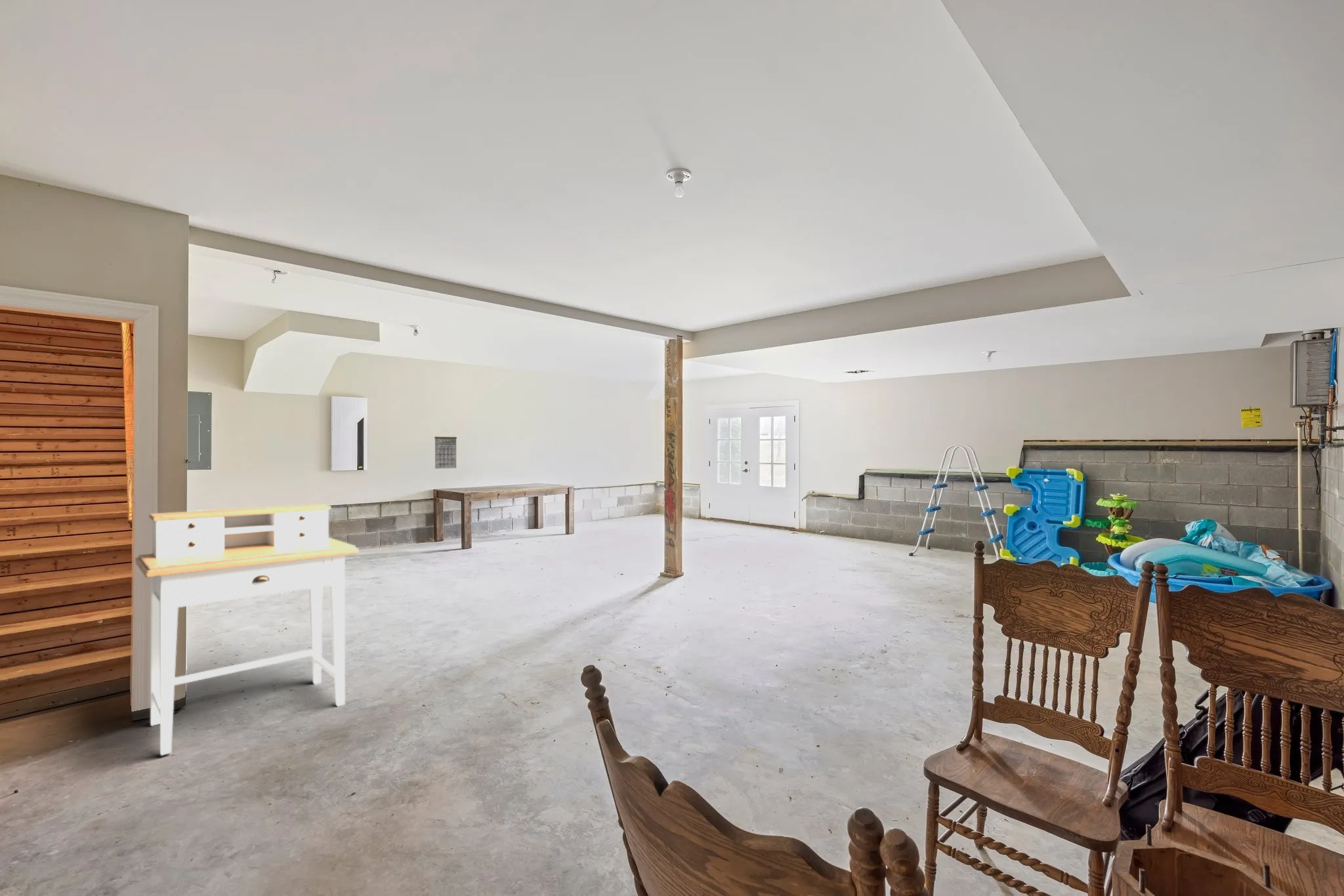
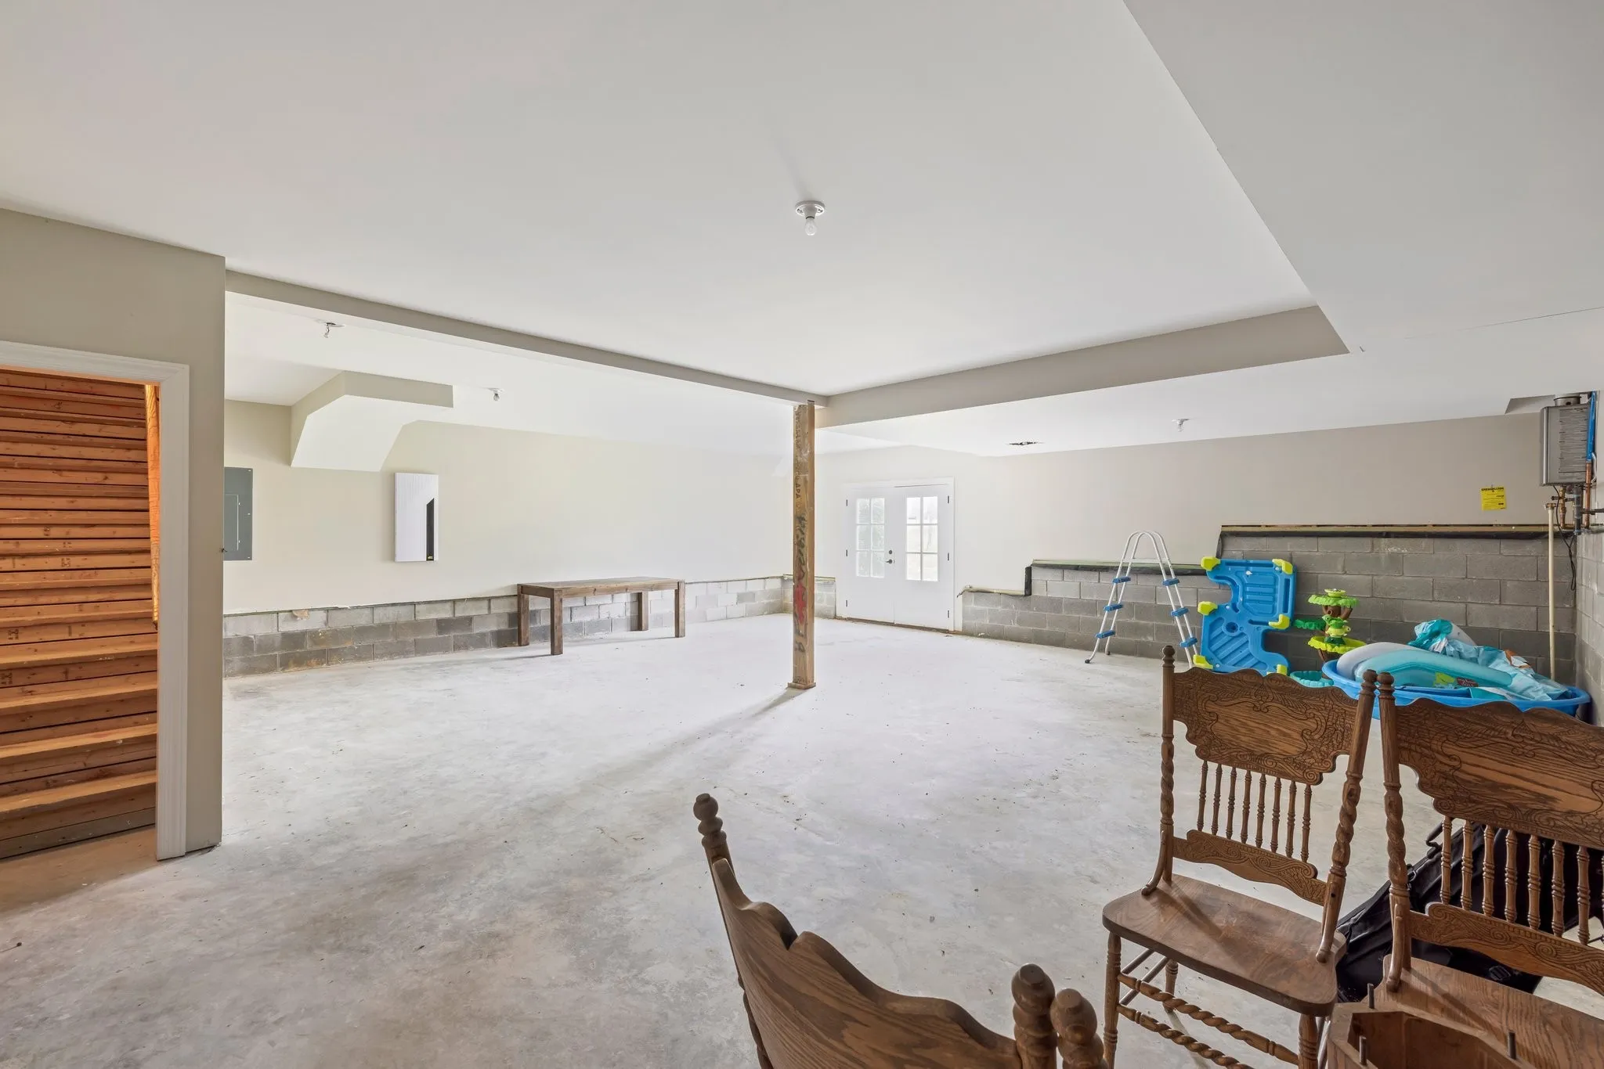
- desk [135,503,360,756]
- calendar [434,429,457,469]
